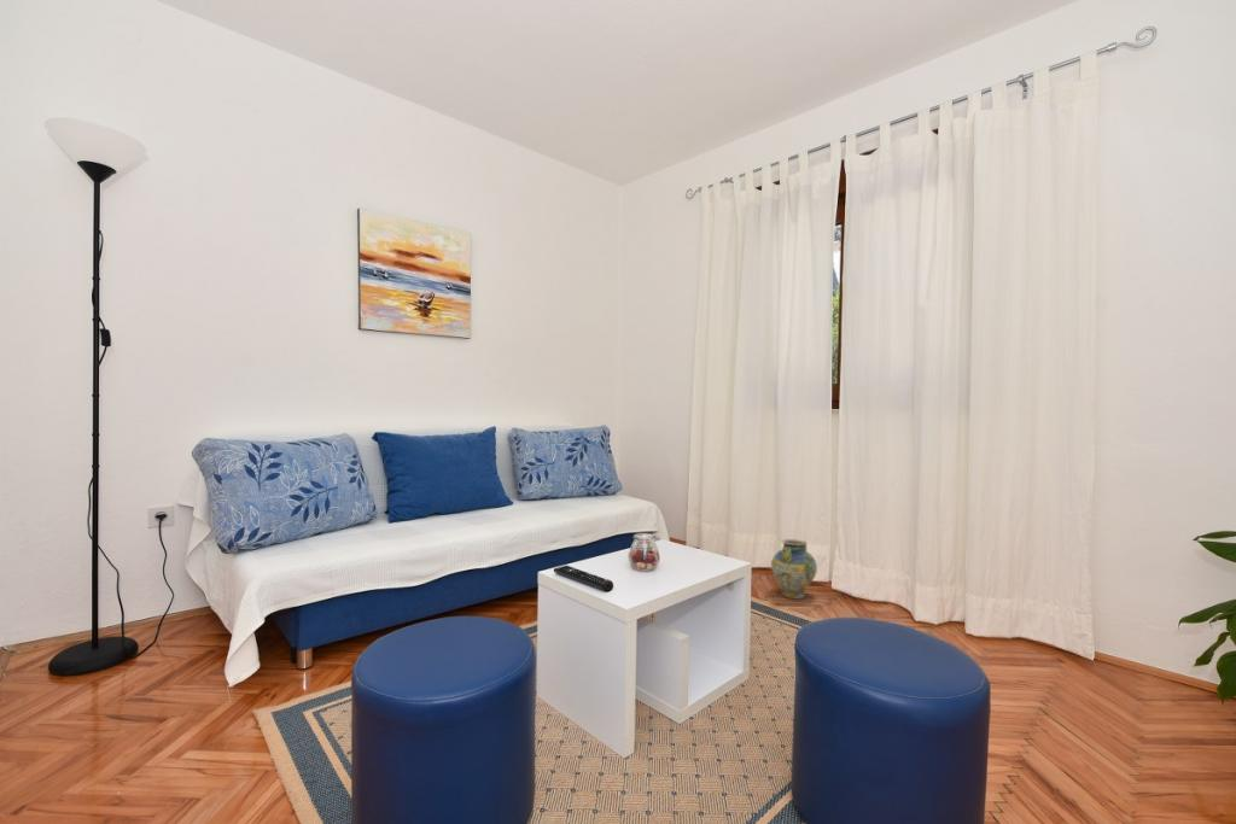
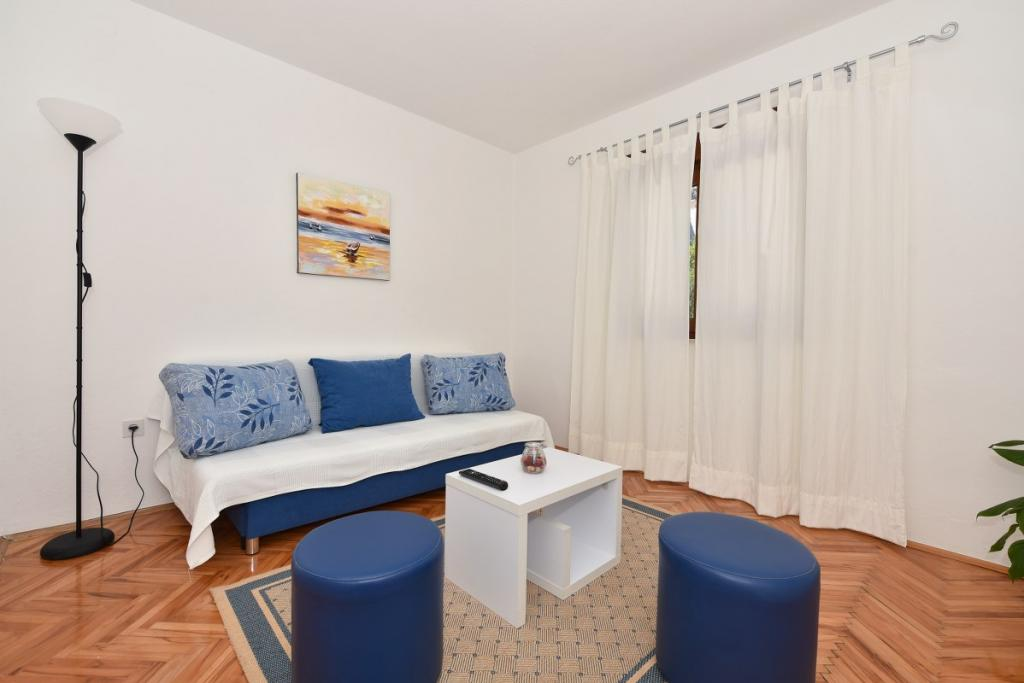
- ceramic jug [770,538,818,601]
